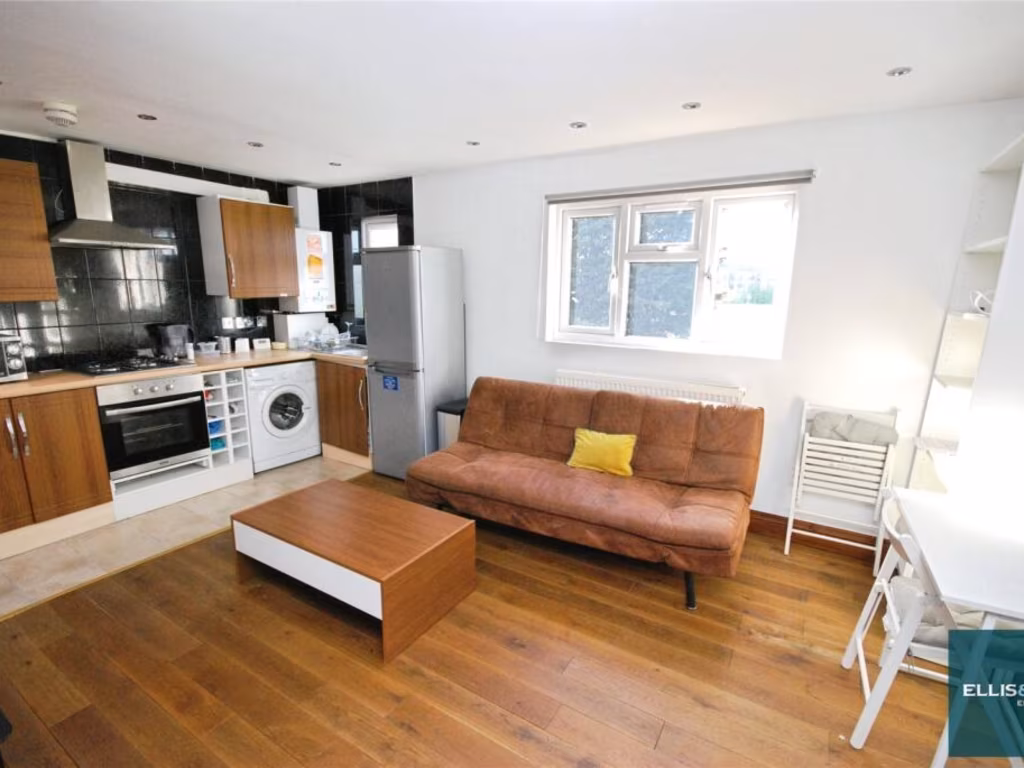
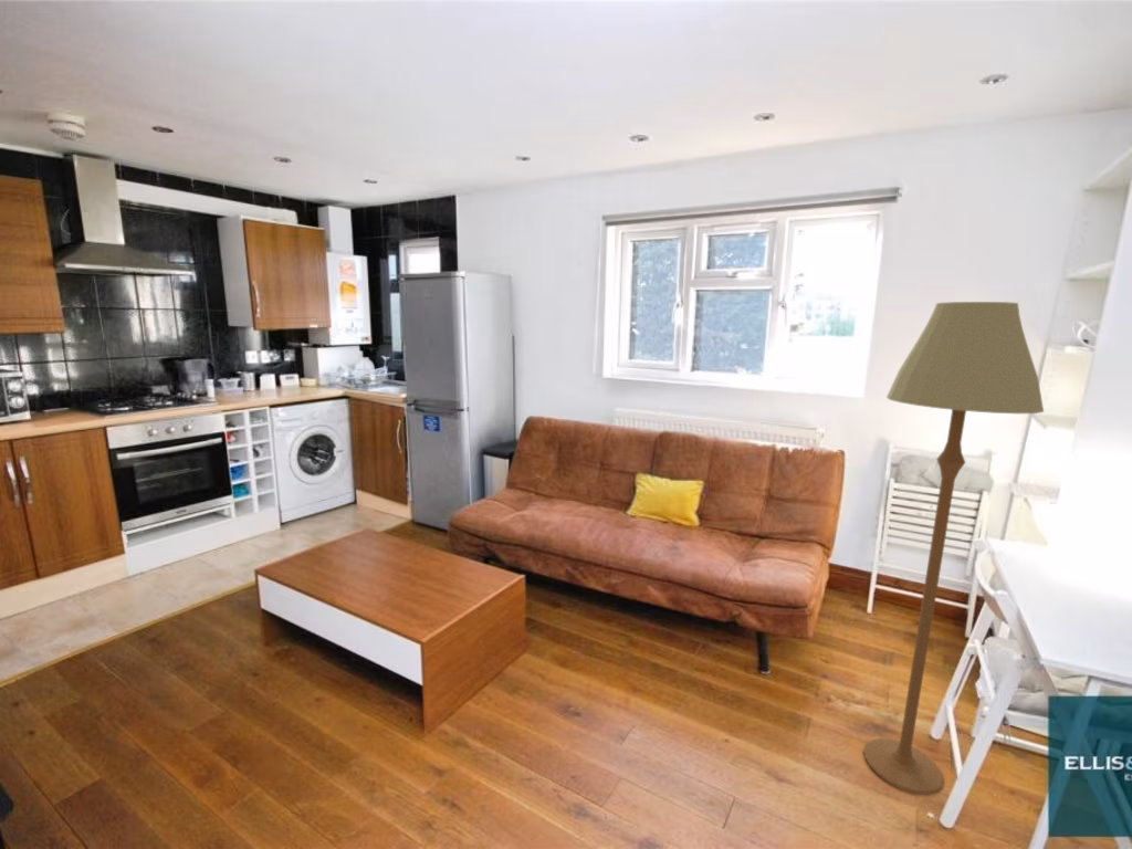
+ floor lamp [862,301,1045,796]
